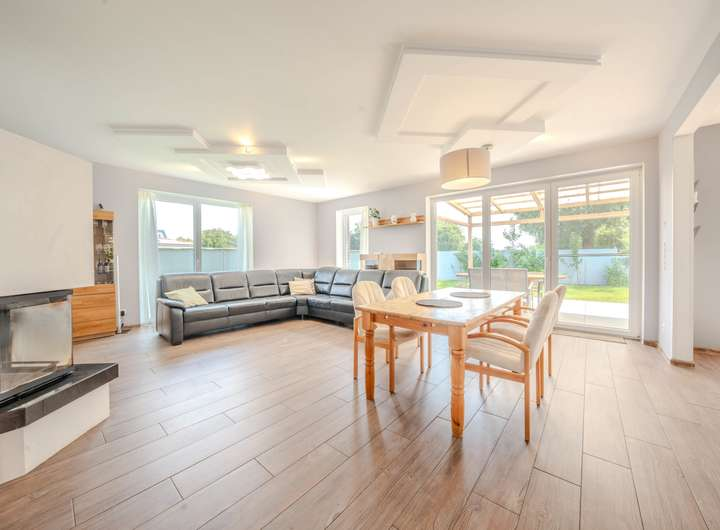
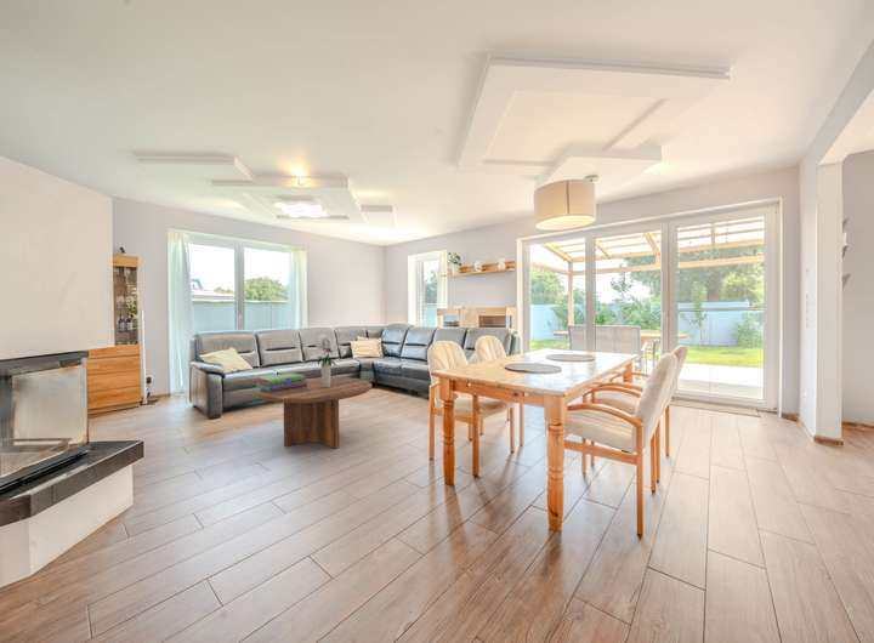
+ stack of books [255,371,307,392]
+ coffee table [257,376,373,450]
+ bouquet [314,332,339,387]
